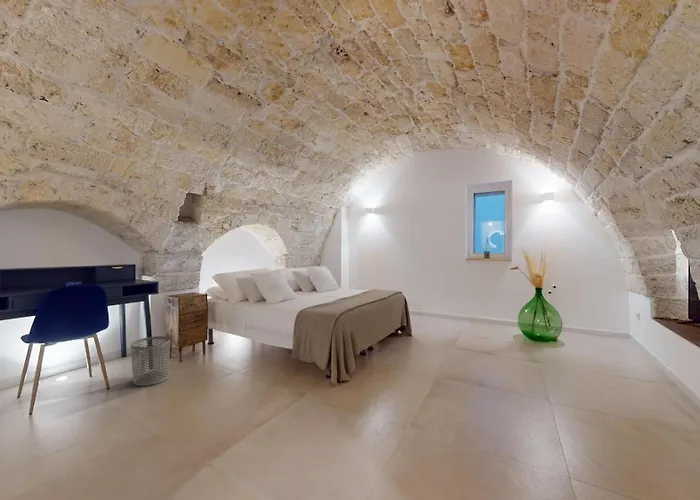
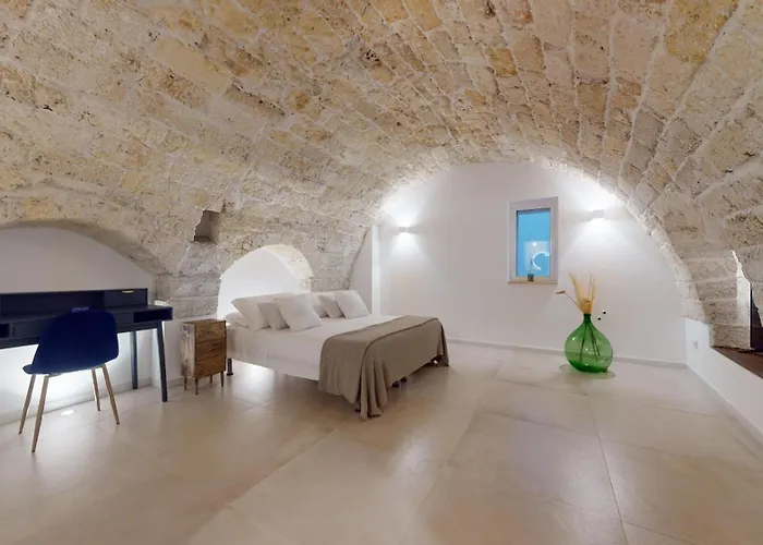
- waste bin [130,335,171,387]
